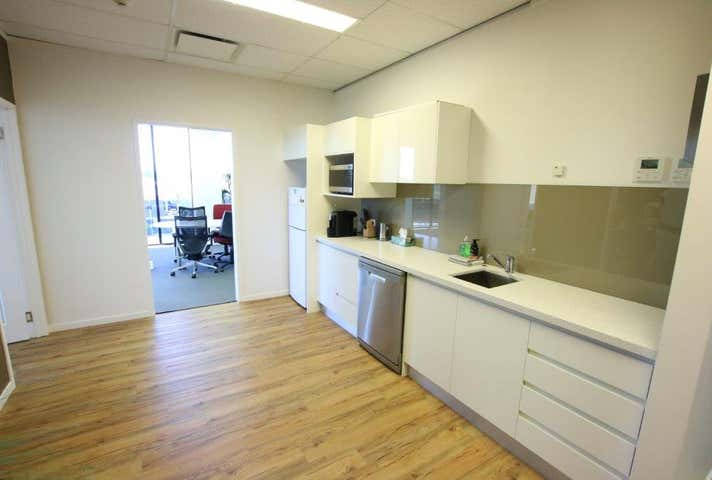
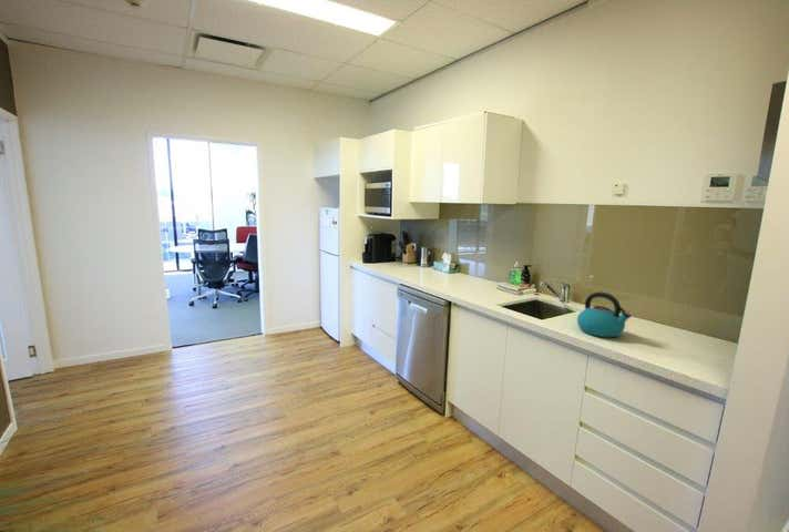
+ kettle [576,291,633,338]
